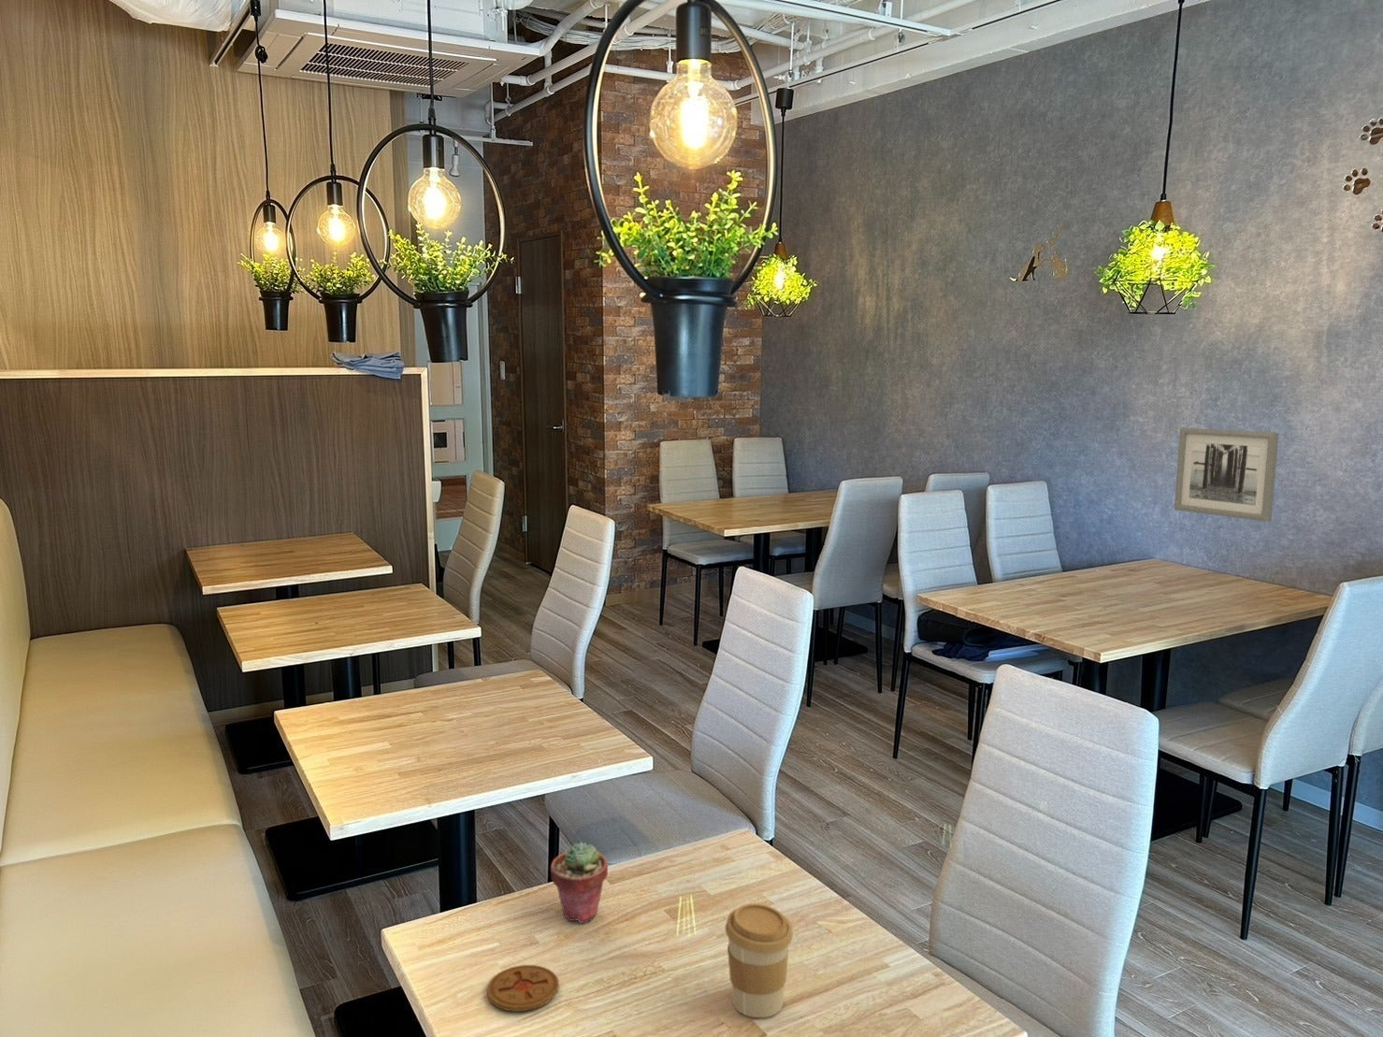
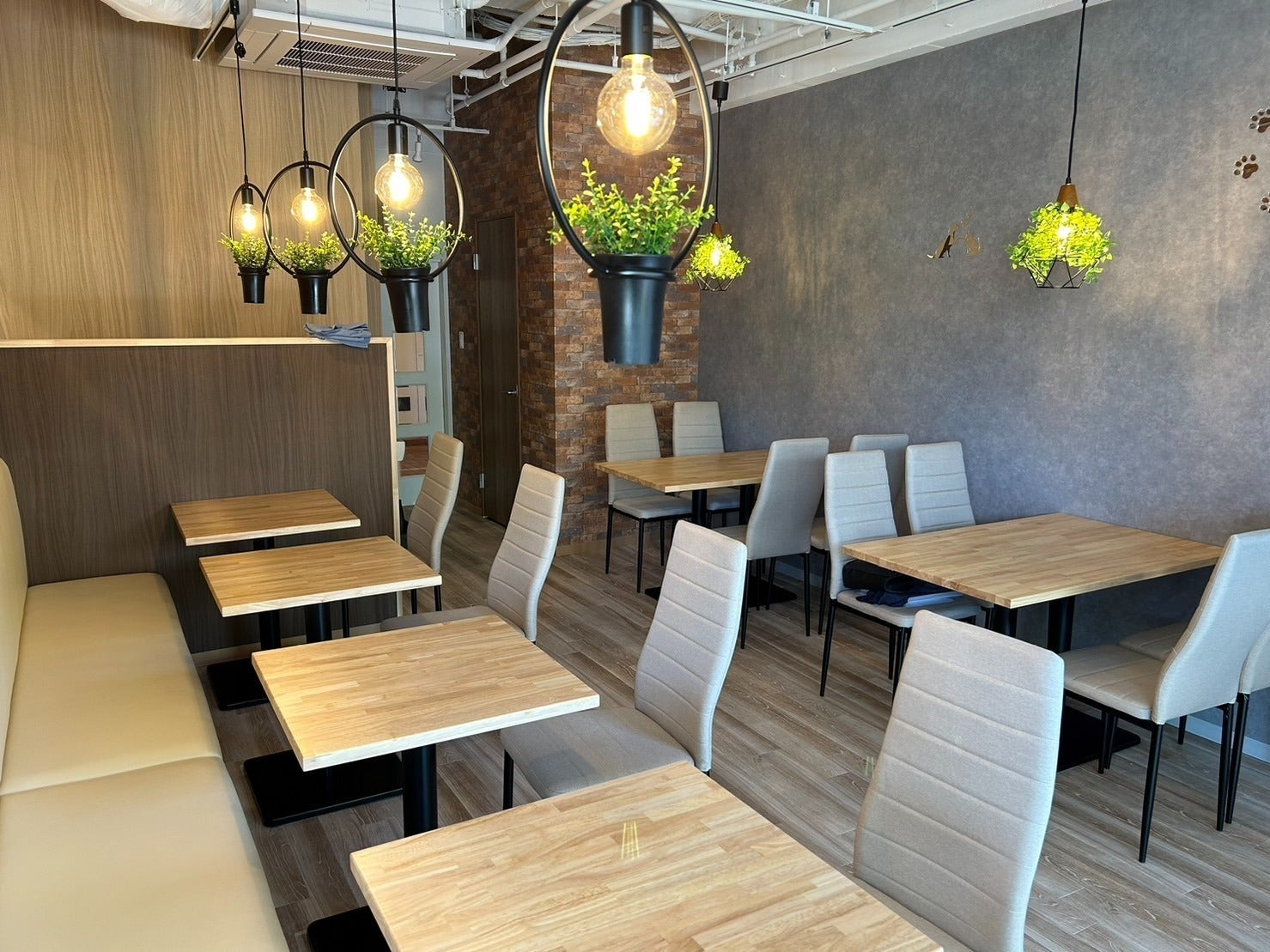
- coffee cup [724,902,794,1018]
- potted succulent [550,841,609,924]
- wall art [1174,427,1281,523]
- coaster [487,964,560,1012]
